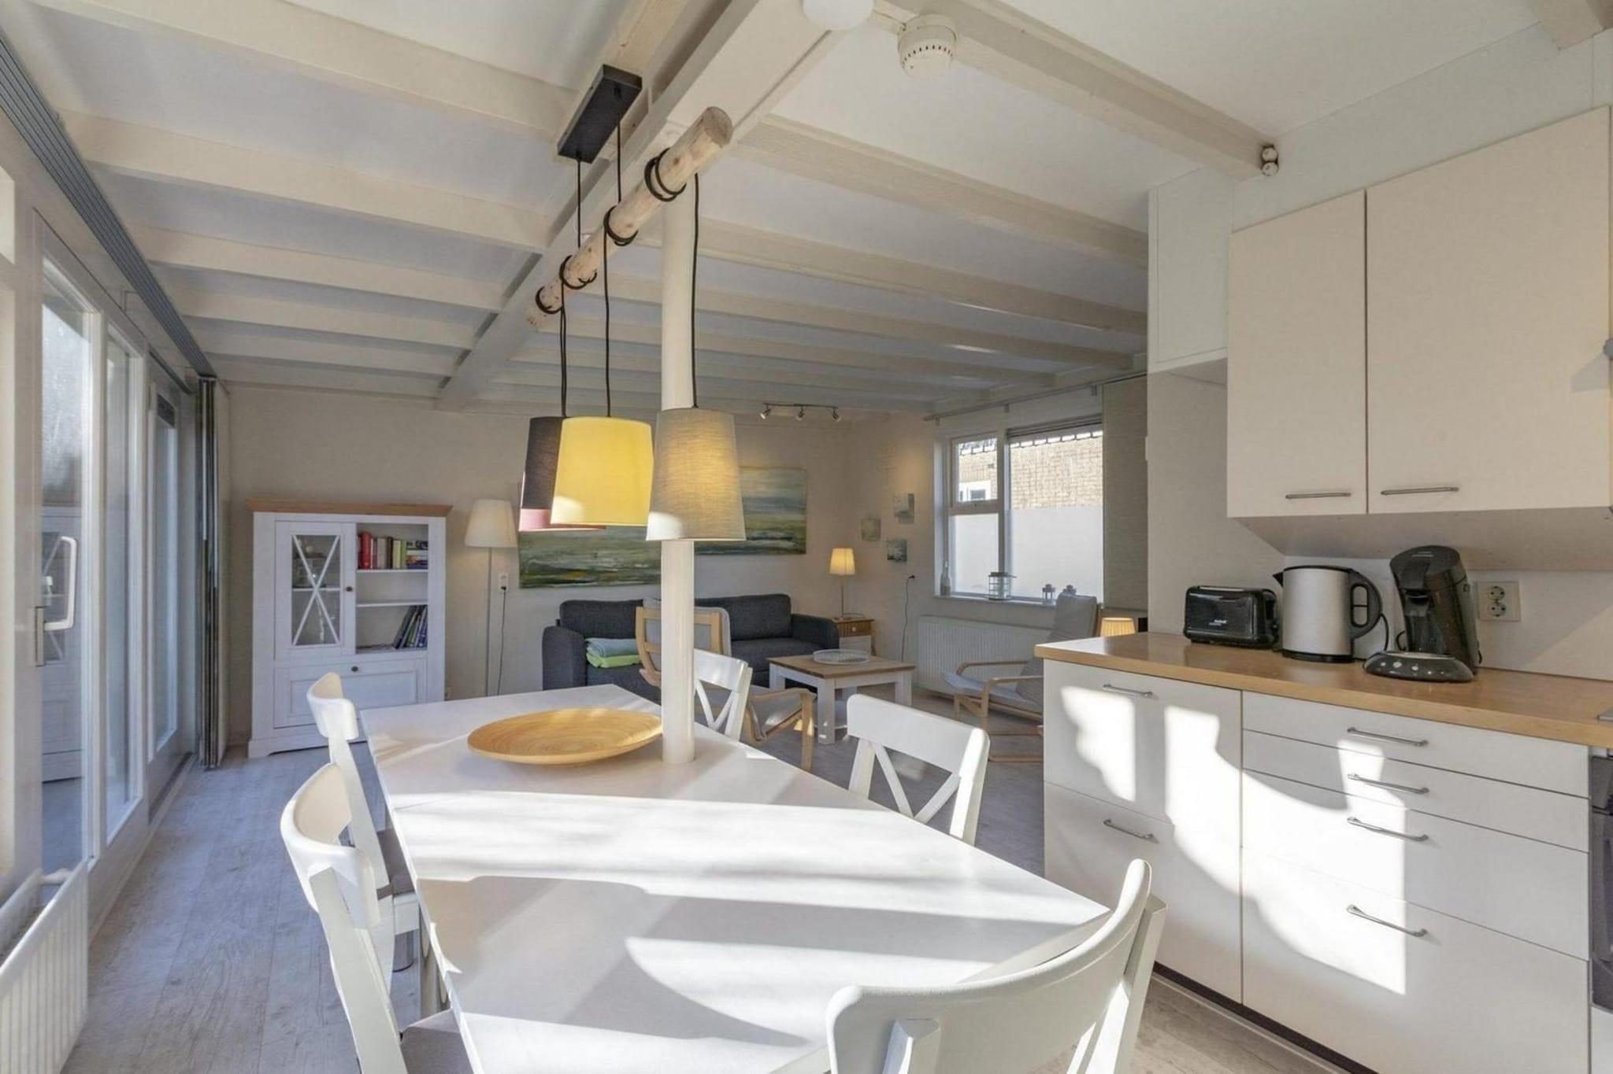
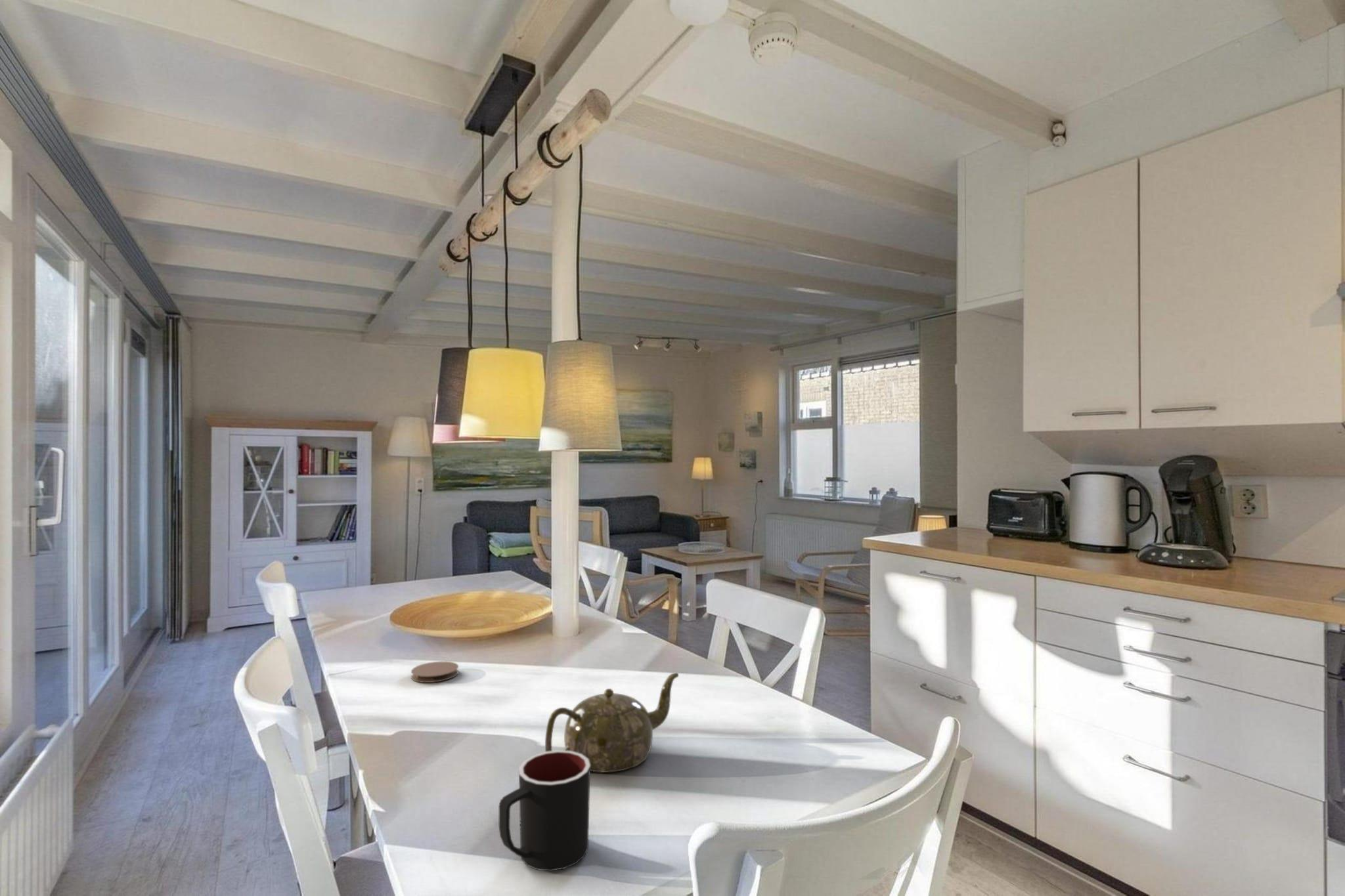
+ mug [498,750,591,872]
+ teapot [544,672,679,773]
+ coaster [410,661,459,683]
